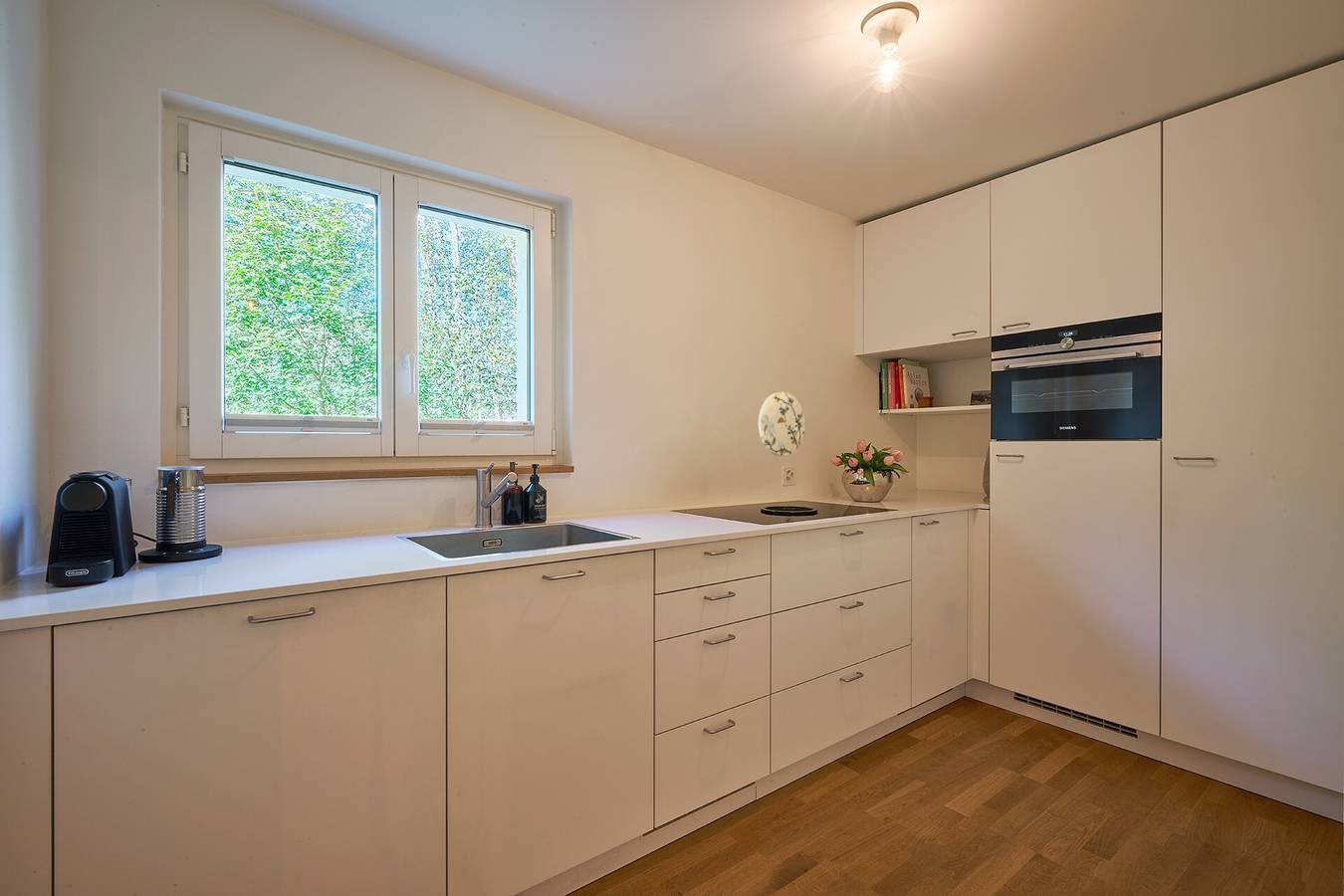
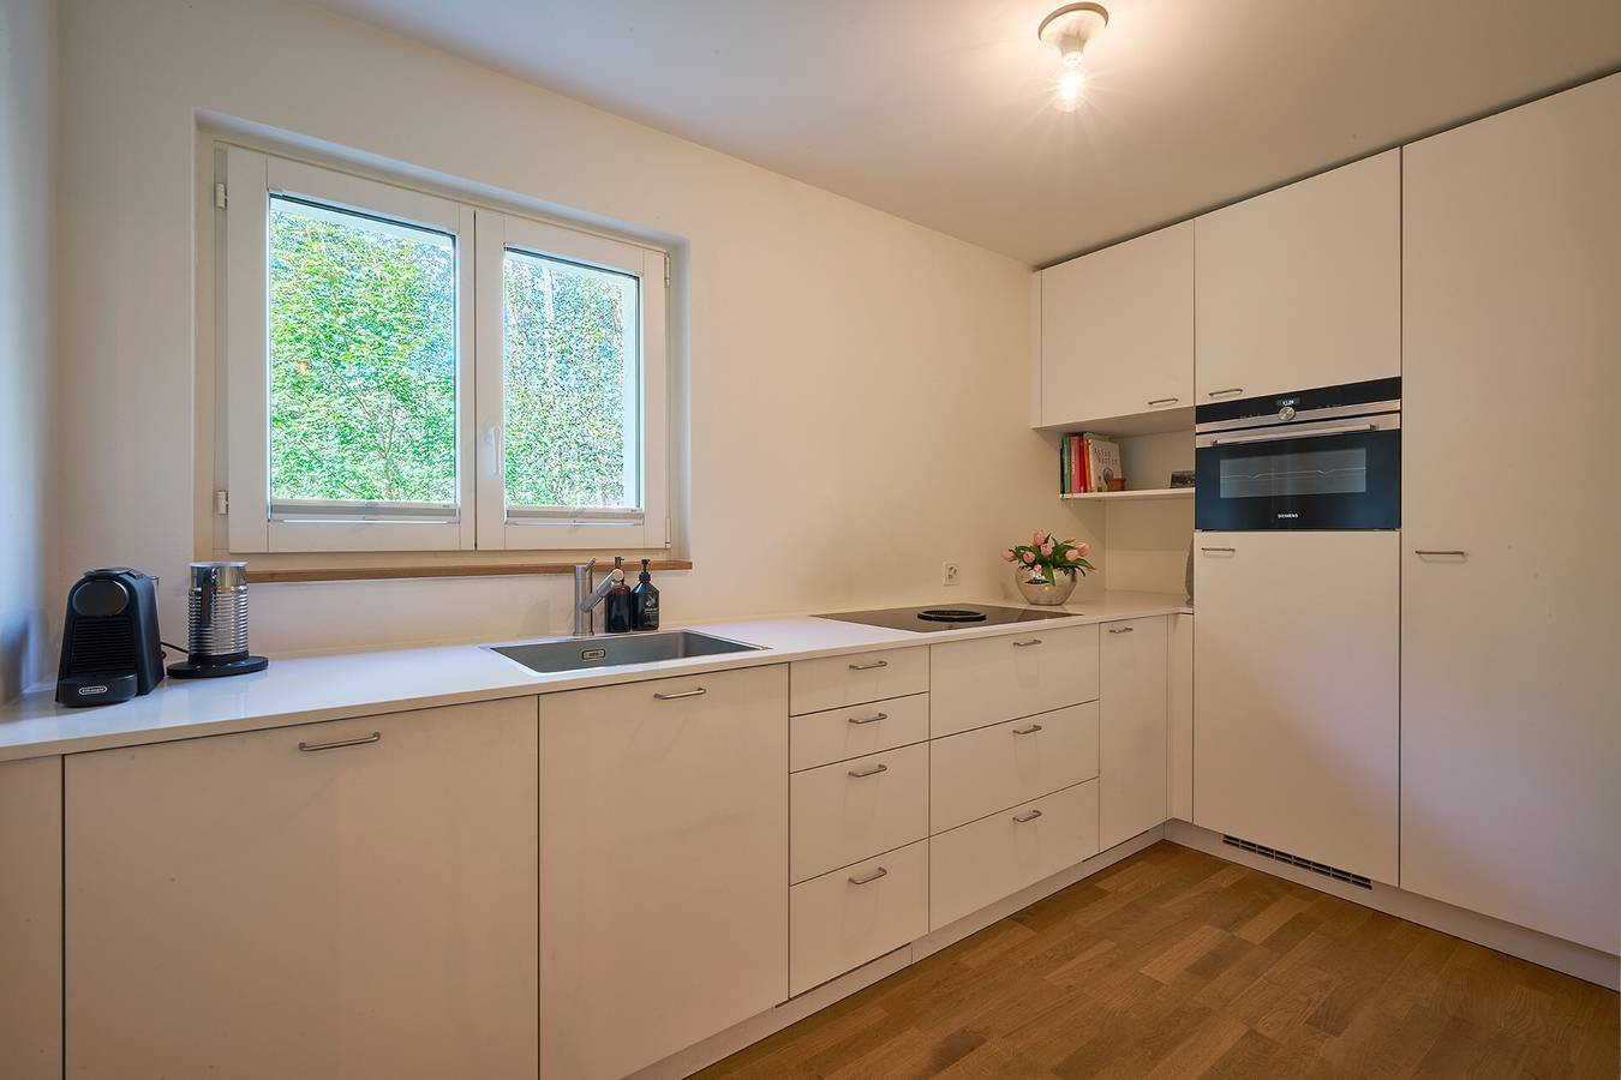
- decorative plate [758,391,806,457]
